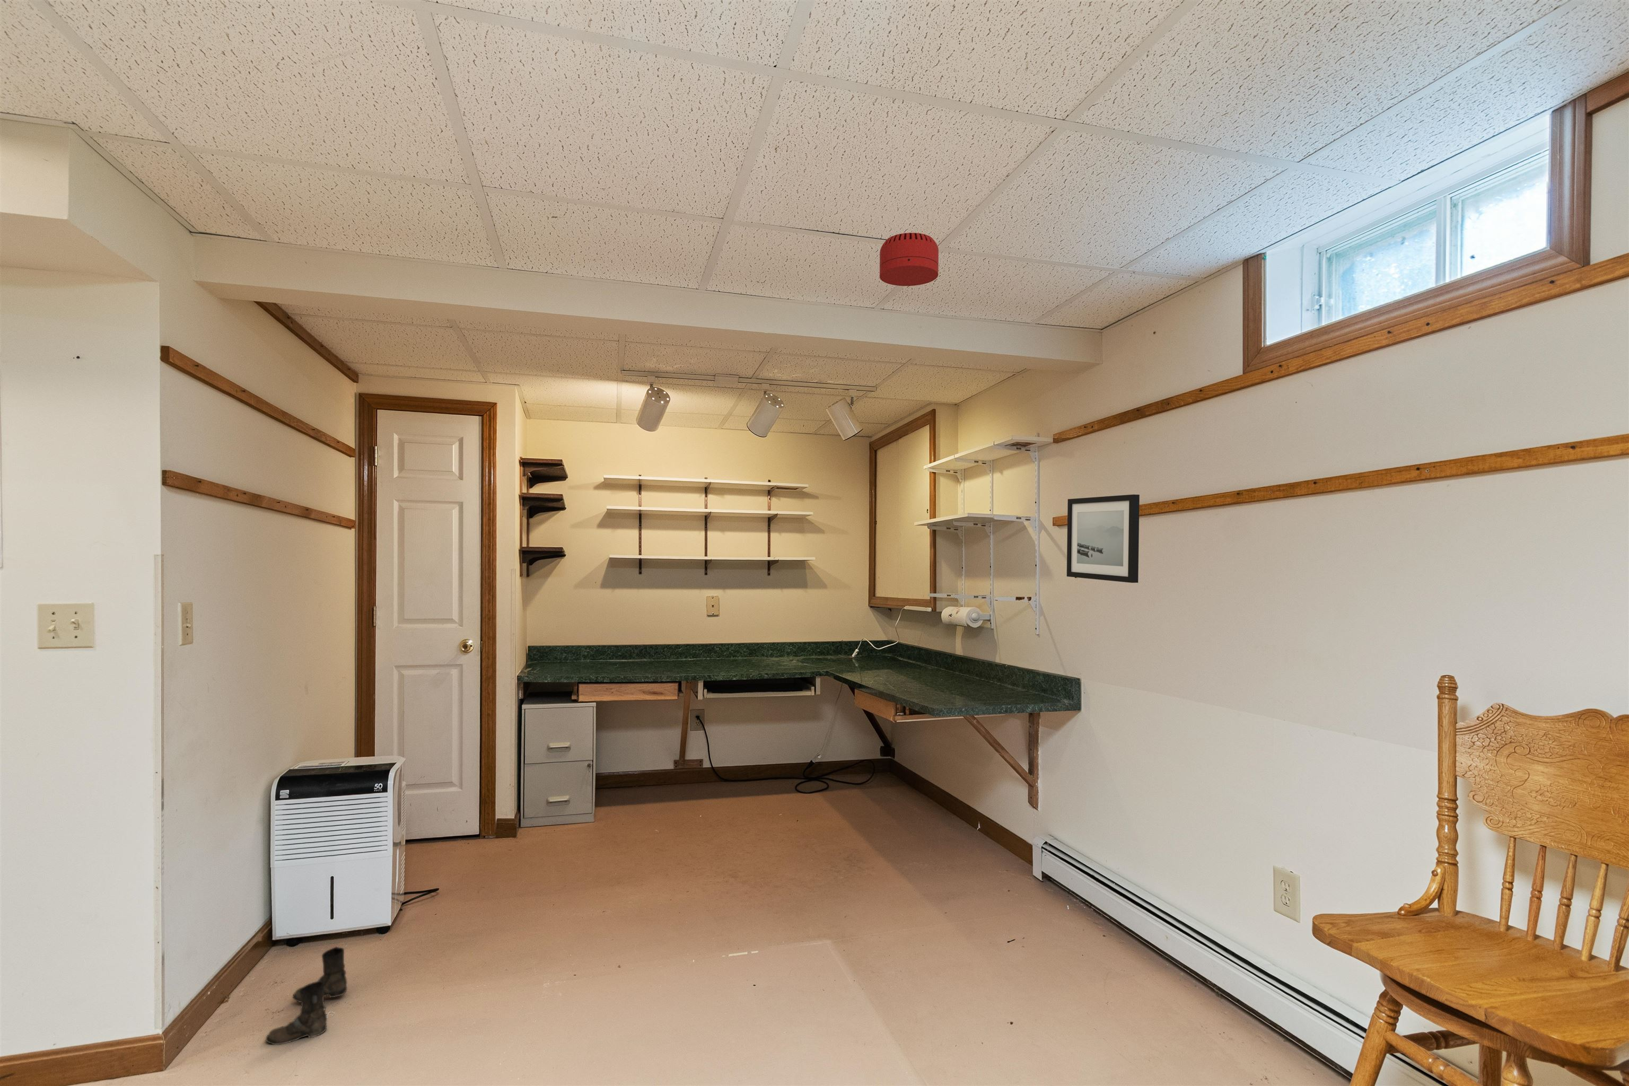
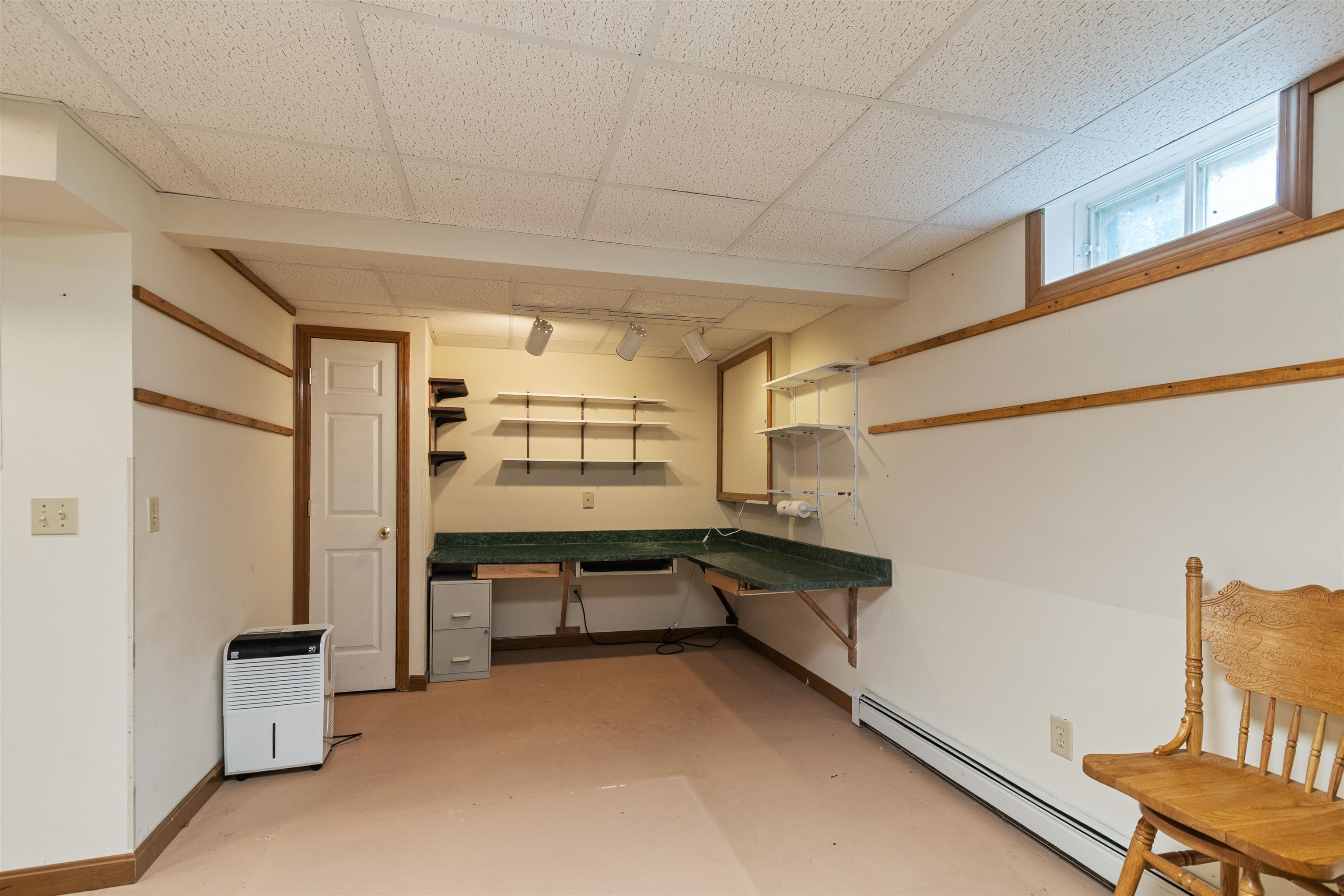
- wall art [1067,495,1141,583]
- smoke detector [879,233,939,286]
- boots [265,947,348,1045]
